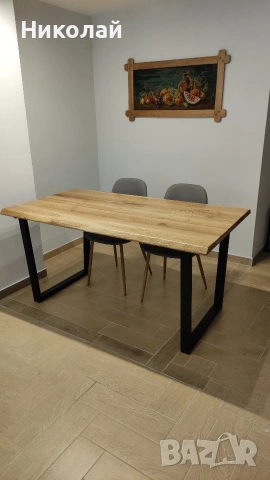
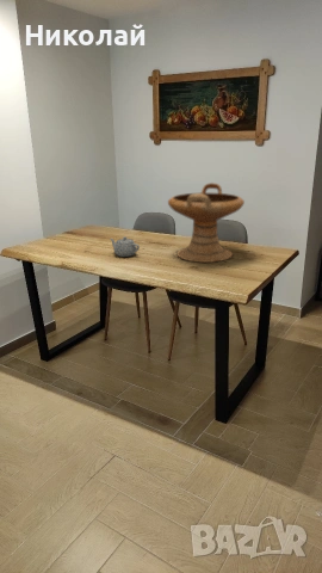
+ decorative bowl [167,181,246,264]
+ teapot [109,235,141,258]
